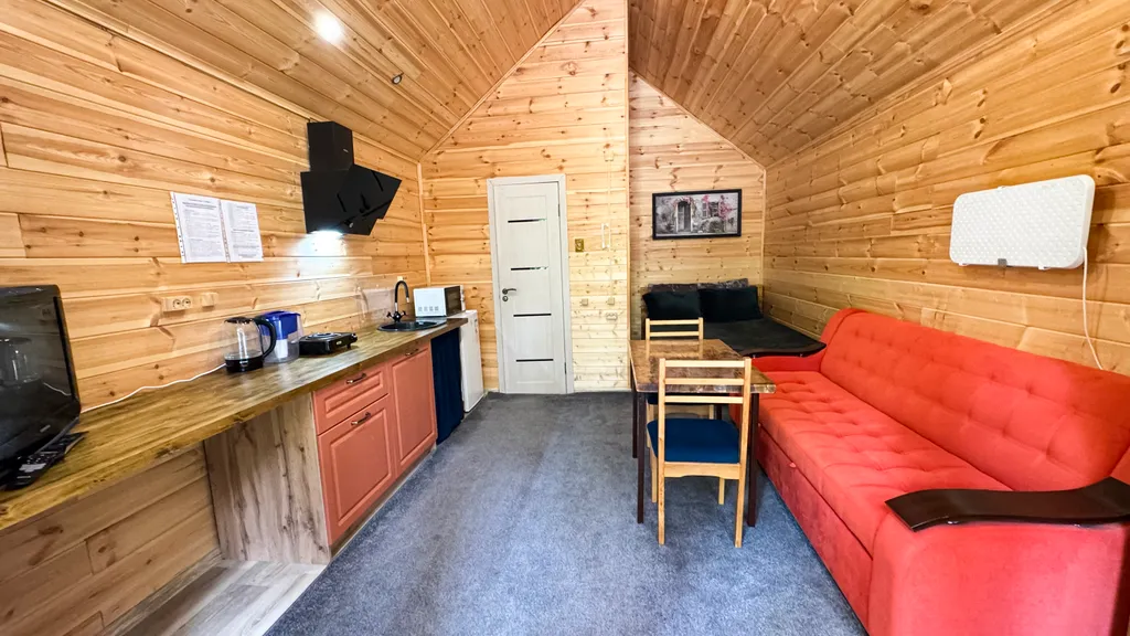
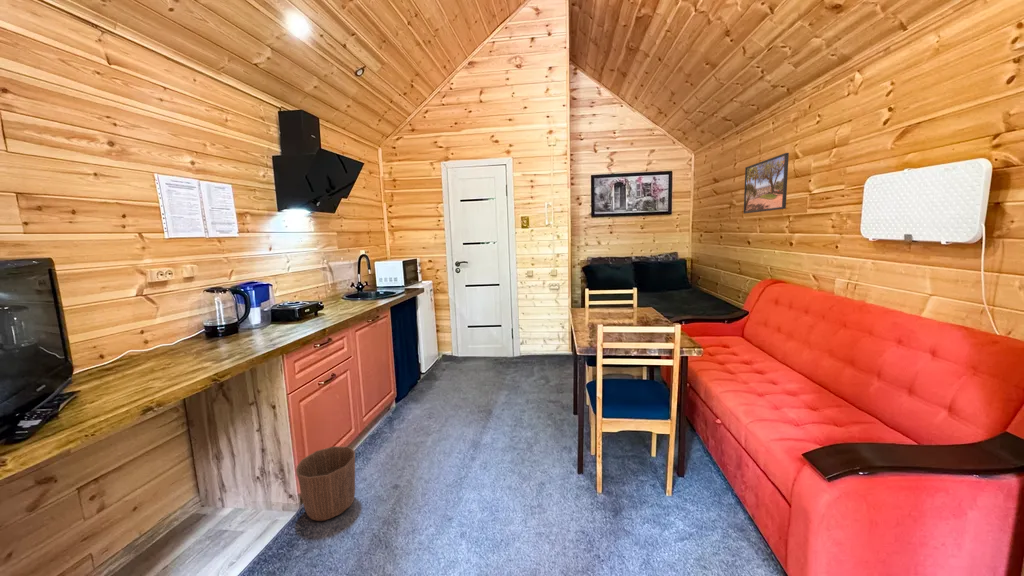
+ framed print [743,152,790,214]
+ waste basket [295,445,356,521]
